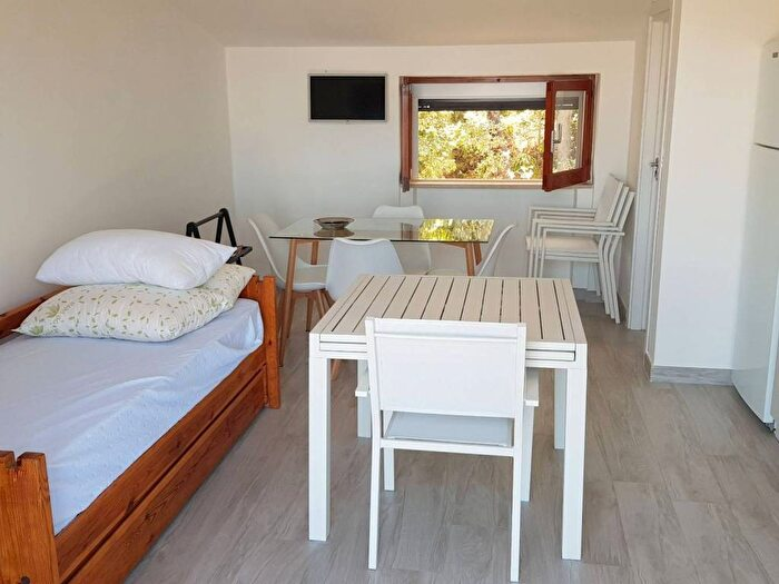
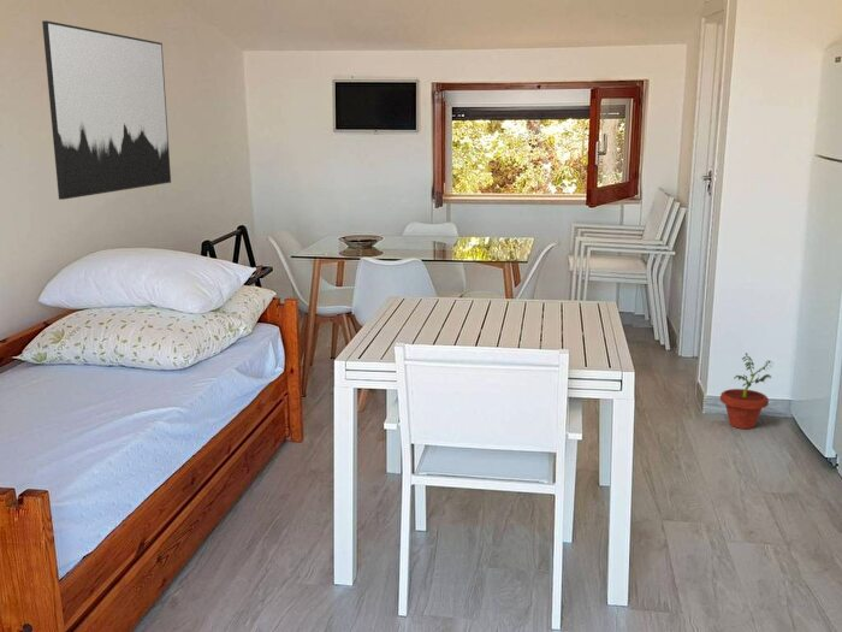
+ potted plant [719,352,773,430]
+ wall art [41,19,172,201]
